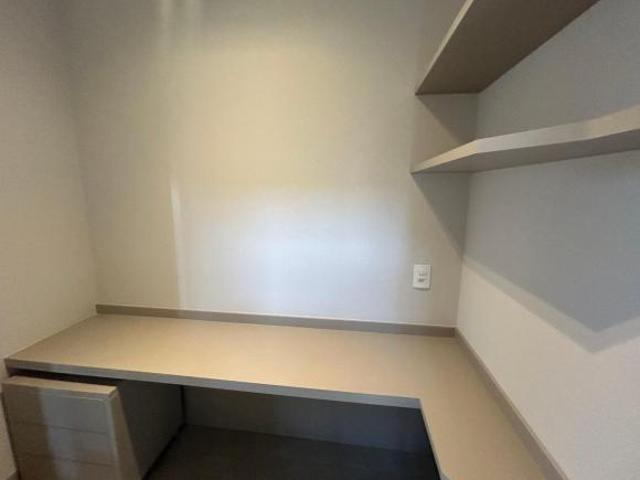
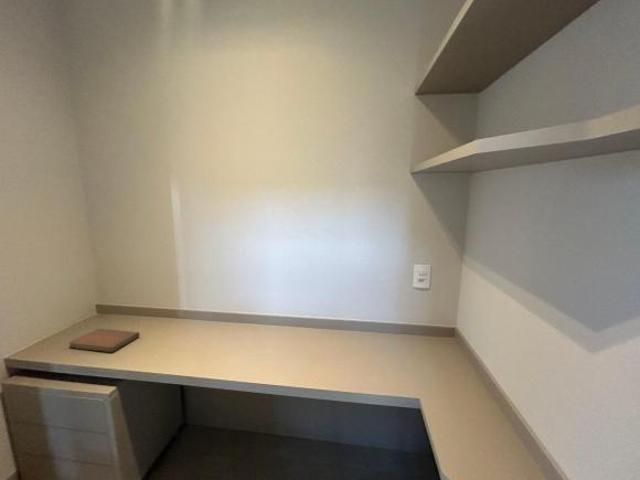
+ notebook [67,328,141,353]
